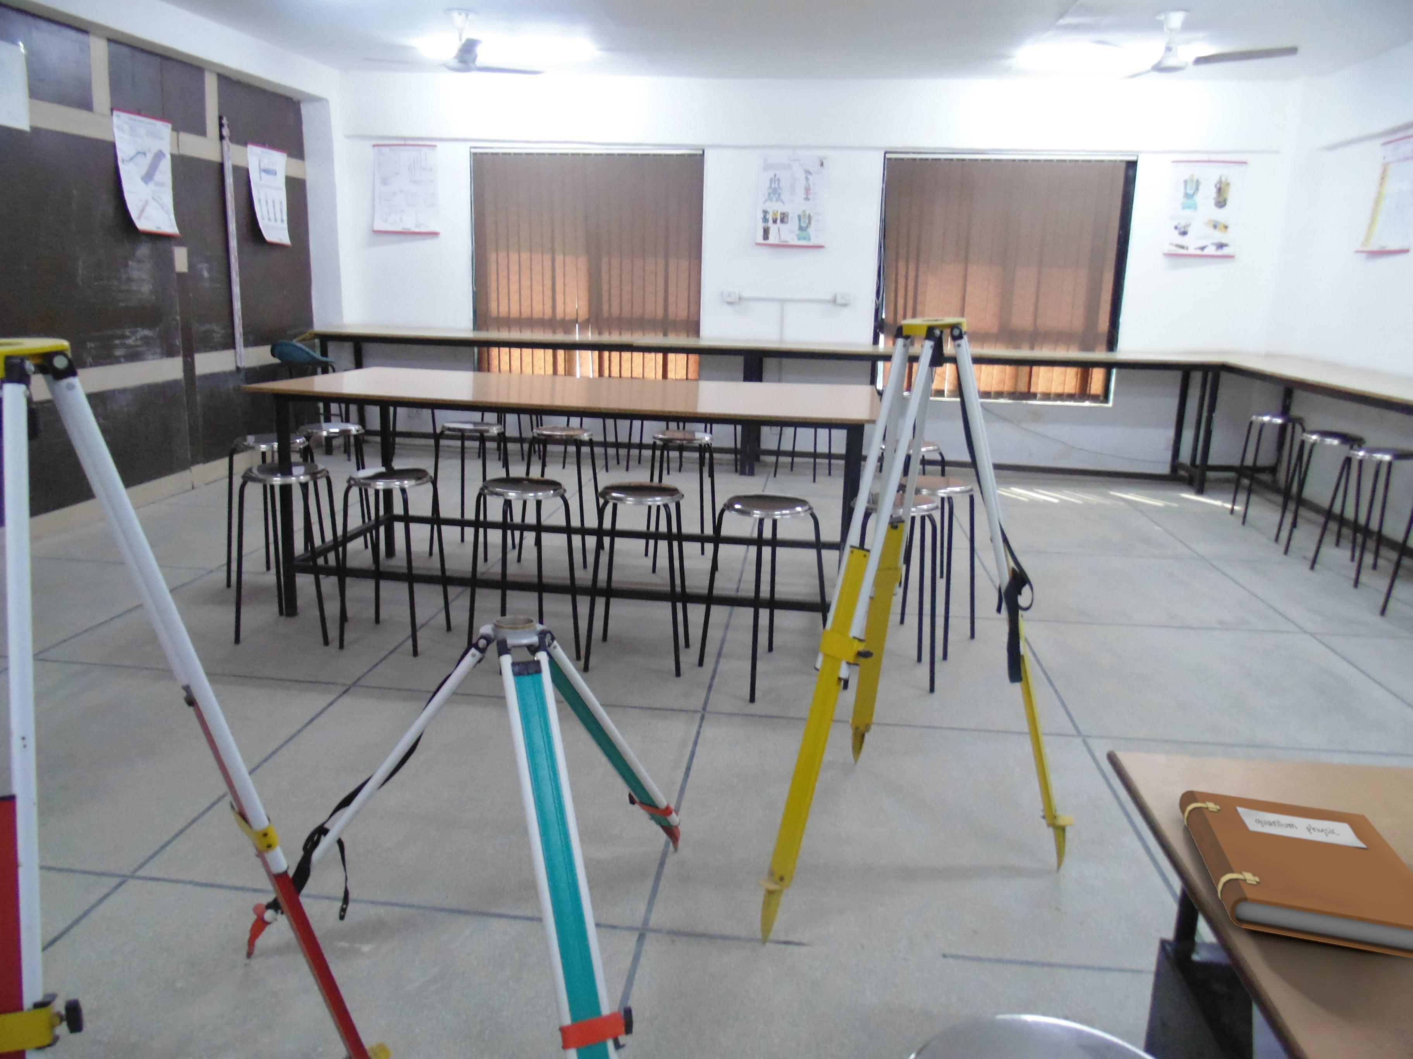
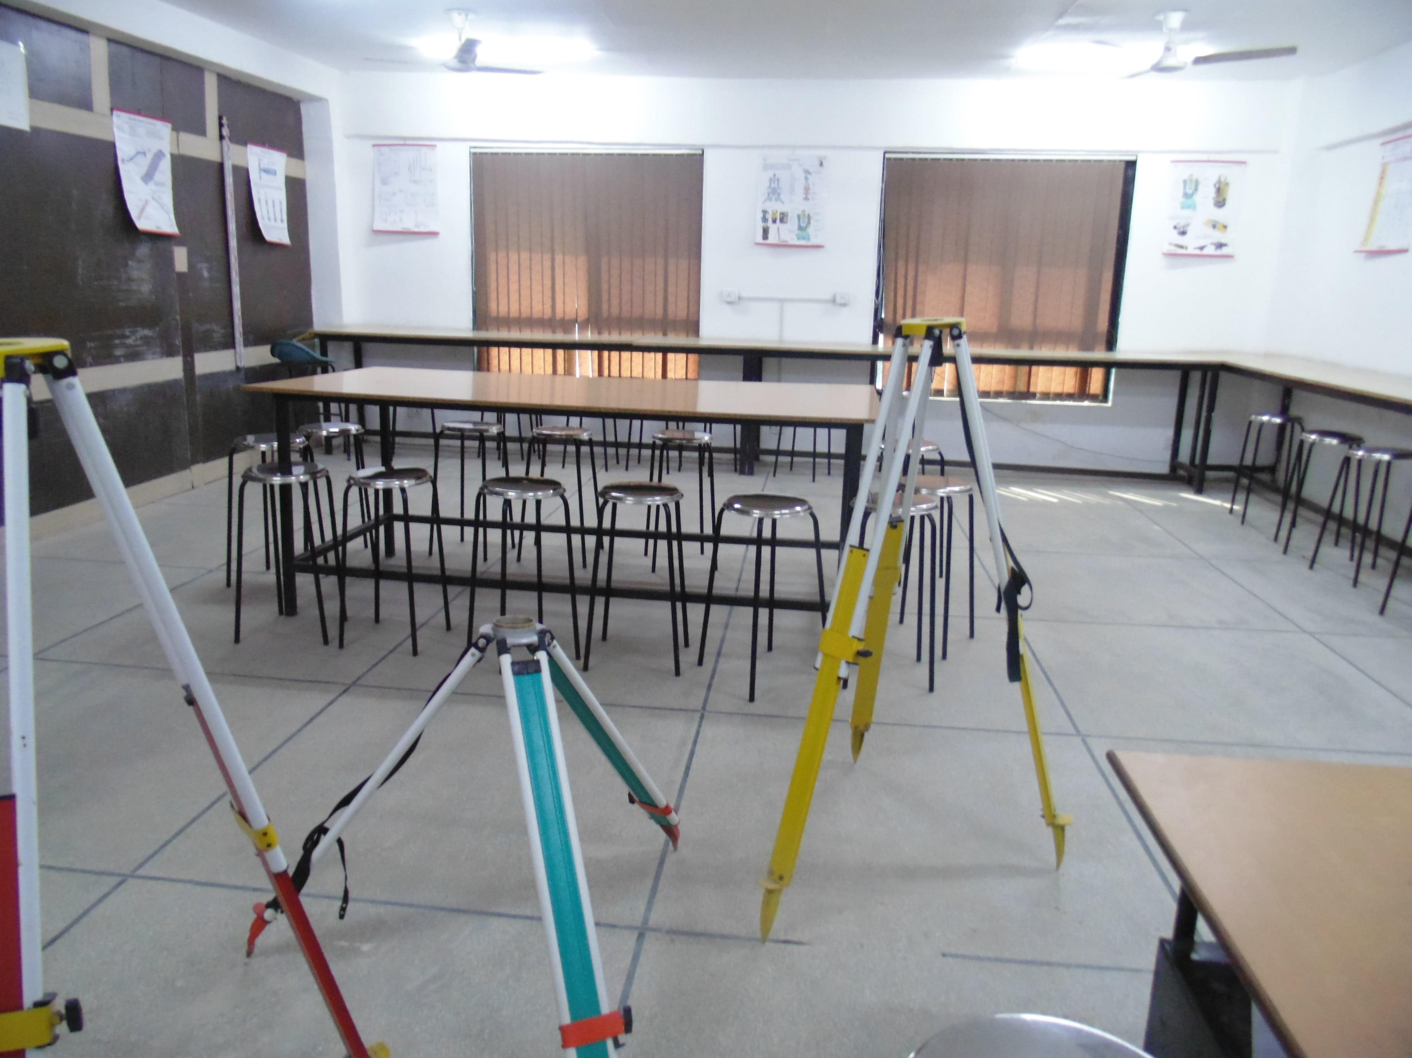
- notebook [1178,790,1413,959]
